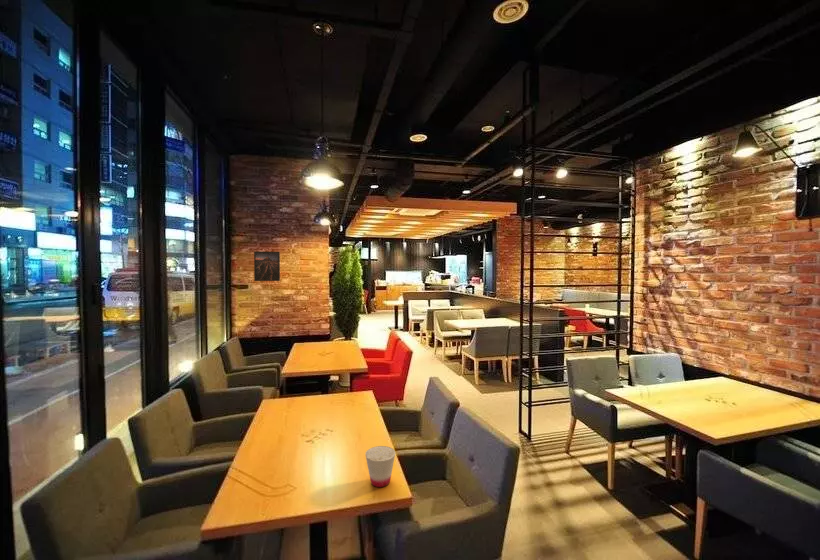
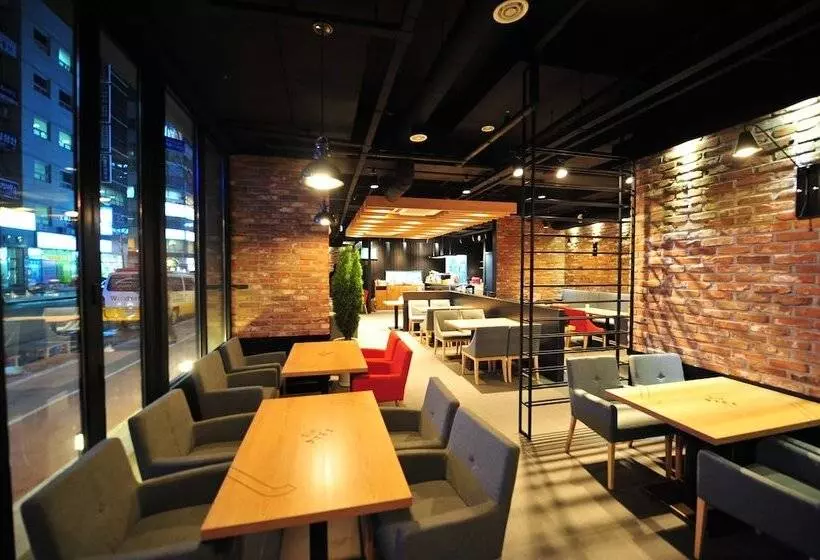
- cup [364,445,396,488]
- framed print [253,250,281,282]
